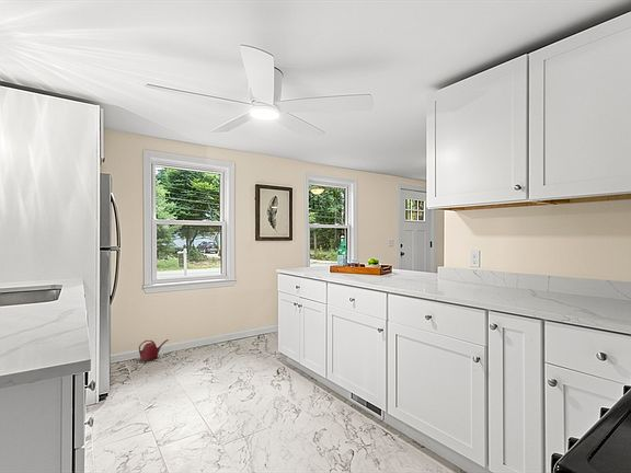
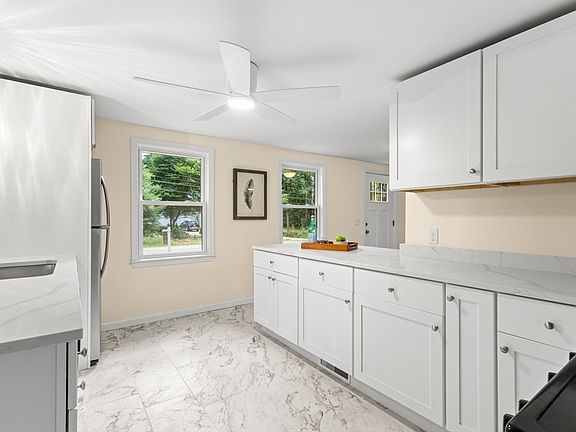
- watering can [138,338,170,362]
